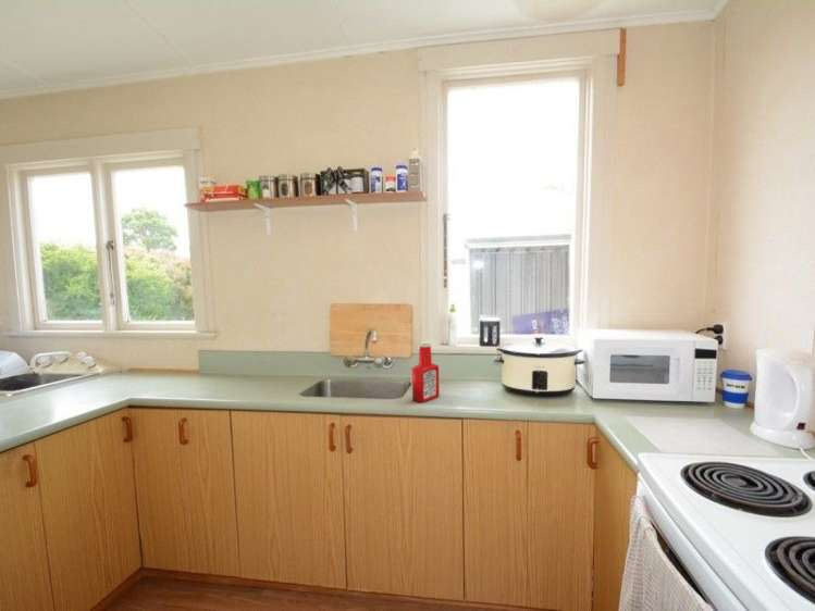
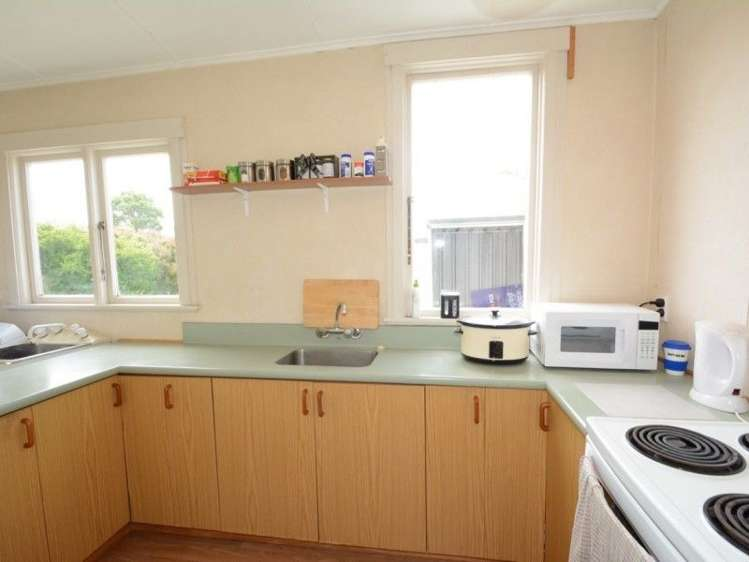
- soap bottle [411,340,441,403]
